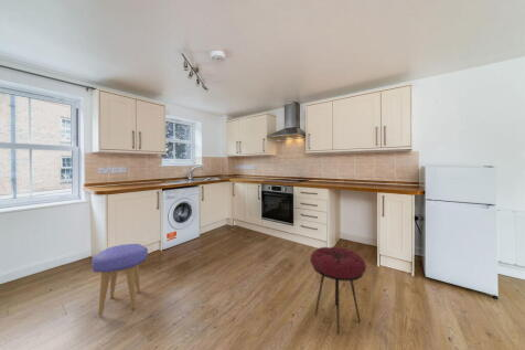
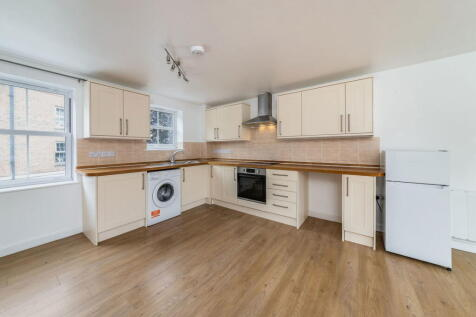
- stool [309,246,367,335]
- stool [90,243,149,317]
